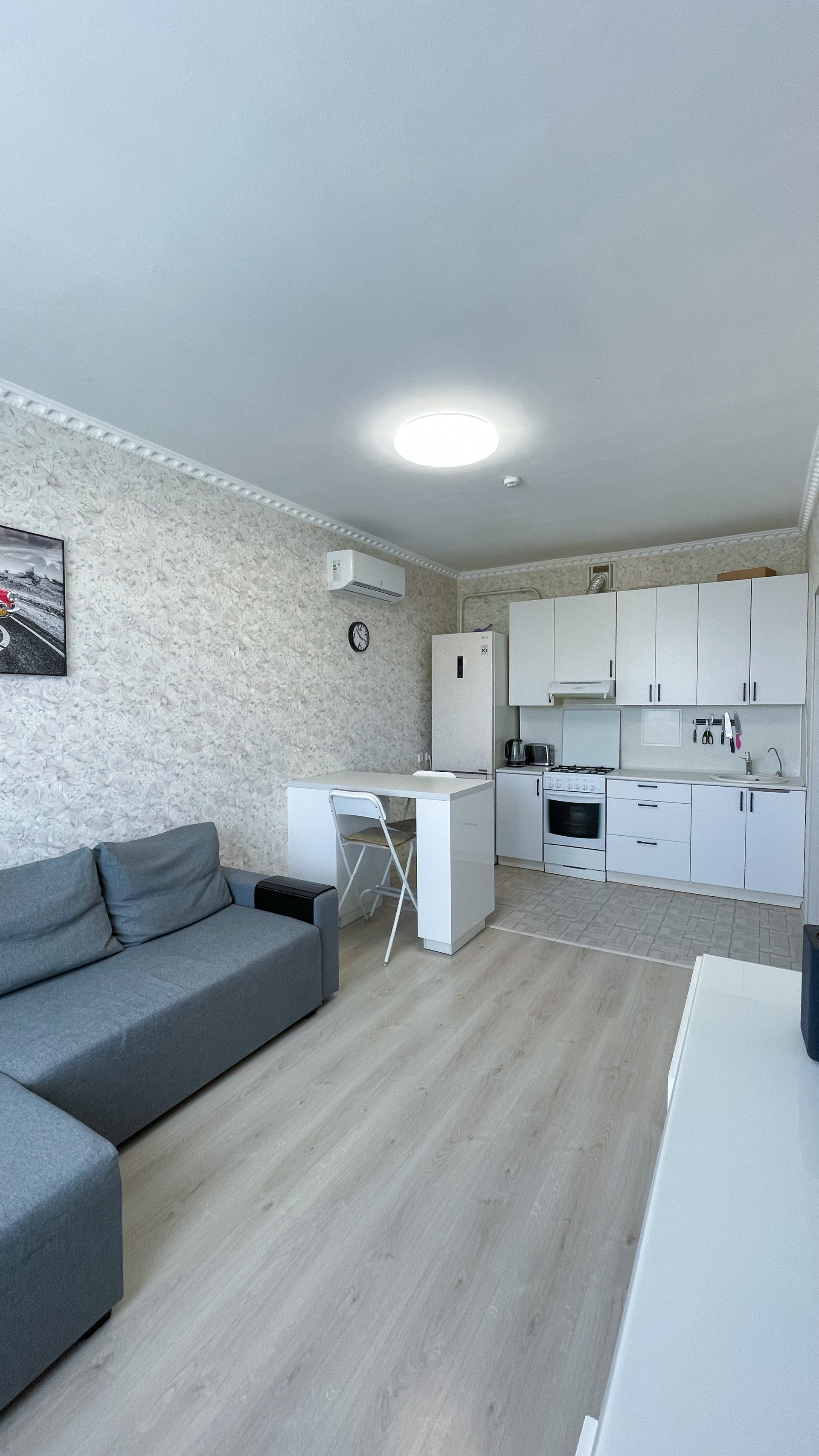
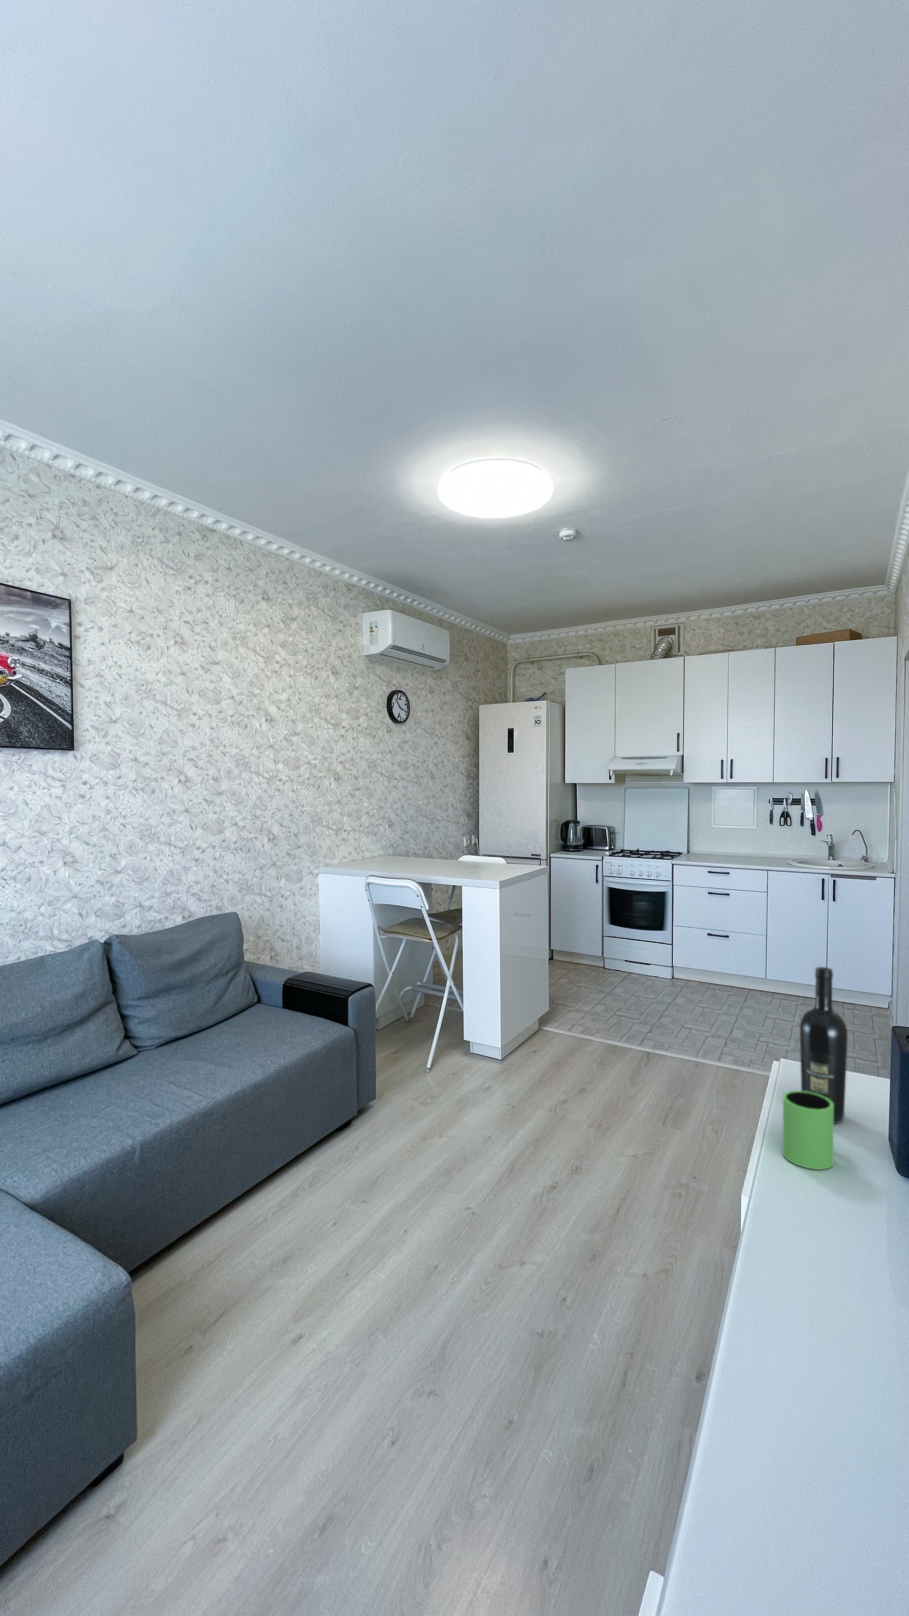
+ wine bottle [799,967,848,1124]
+ mug [782,1090,834,1170]
